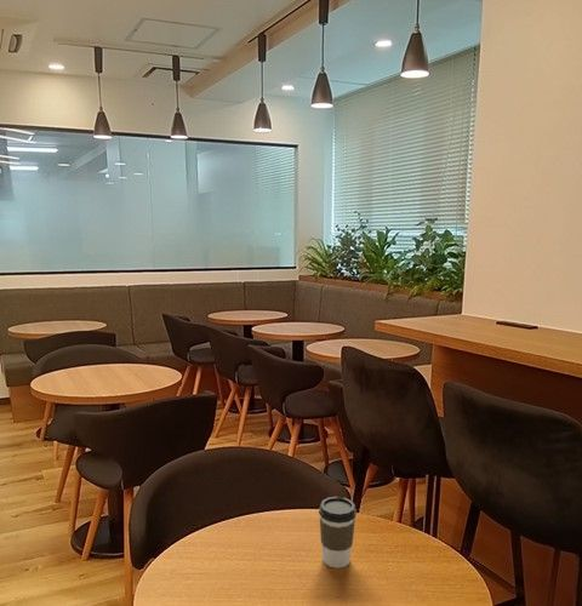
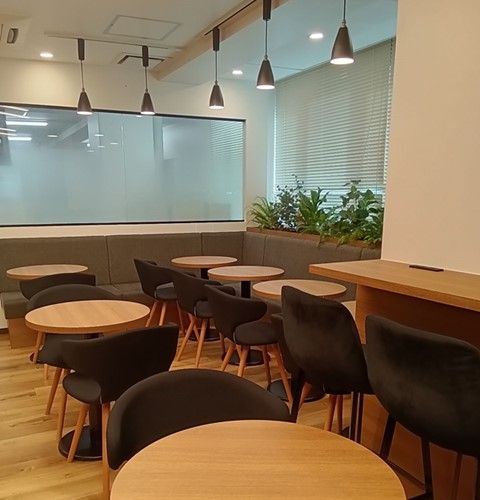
- coffee cup [318,496,358,570]
